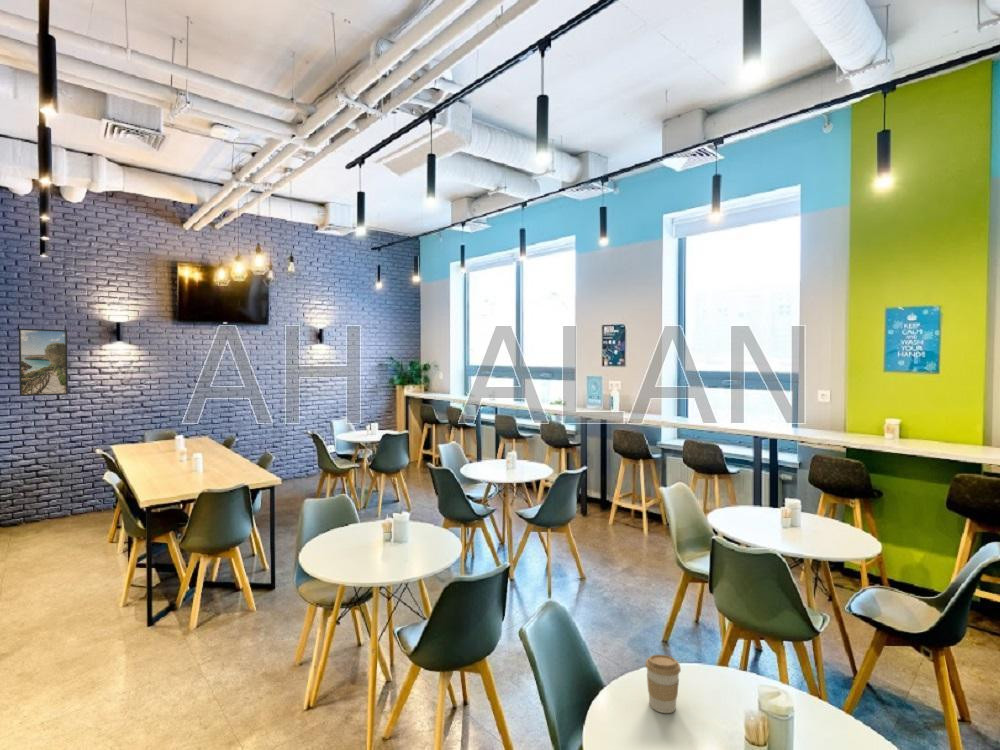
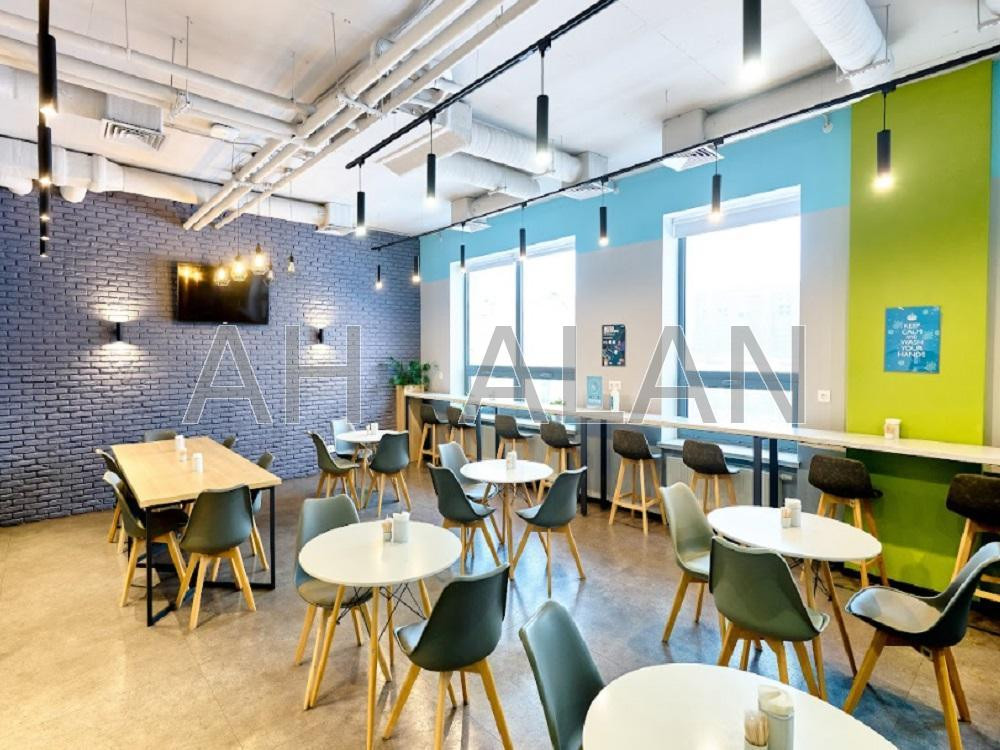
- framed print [18,328,69,397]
- coffee cup [644,654,682,714]
